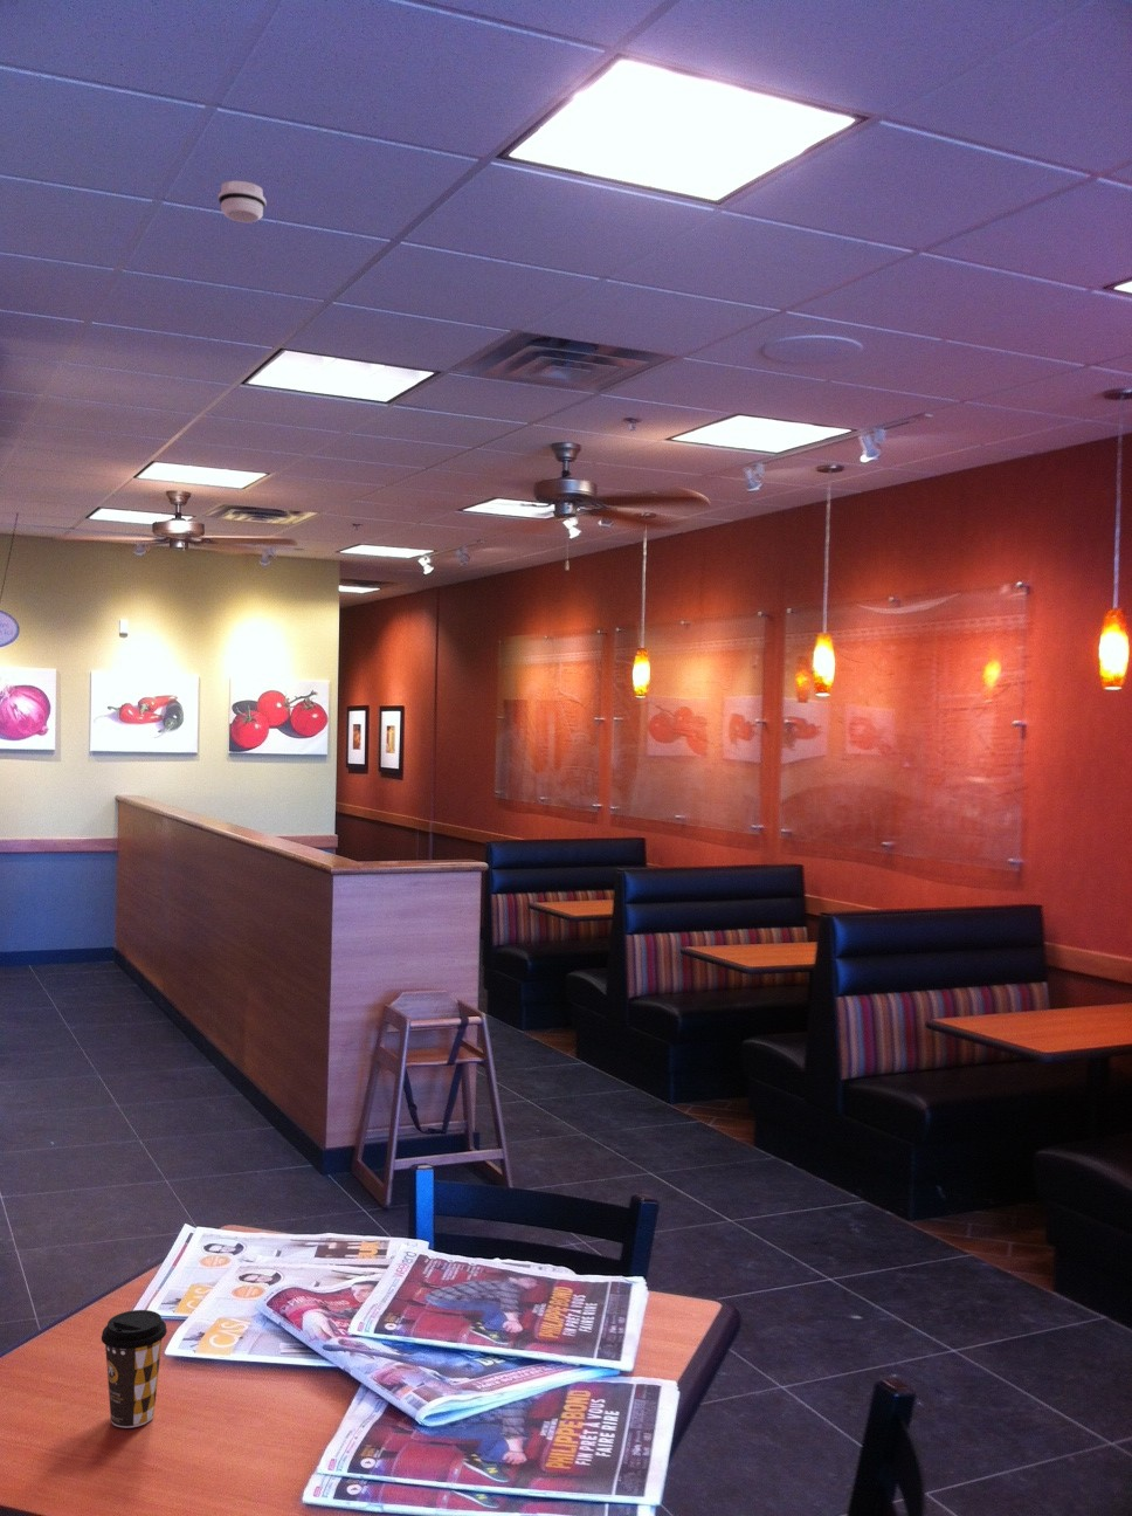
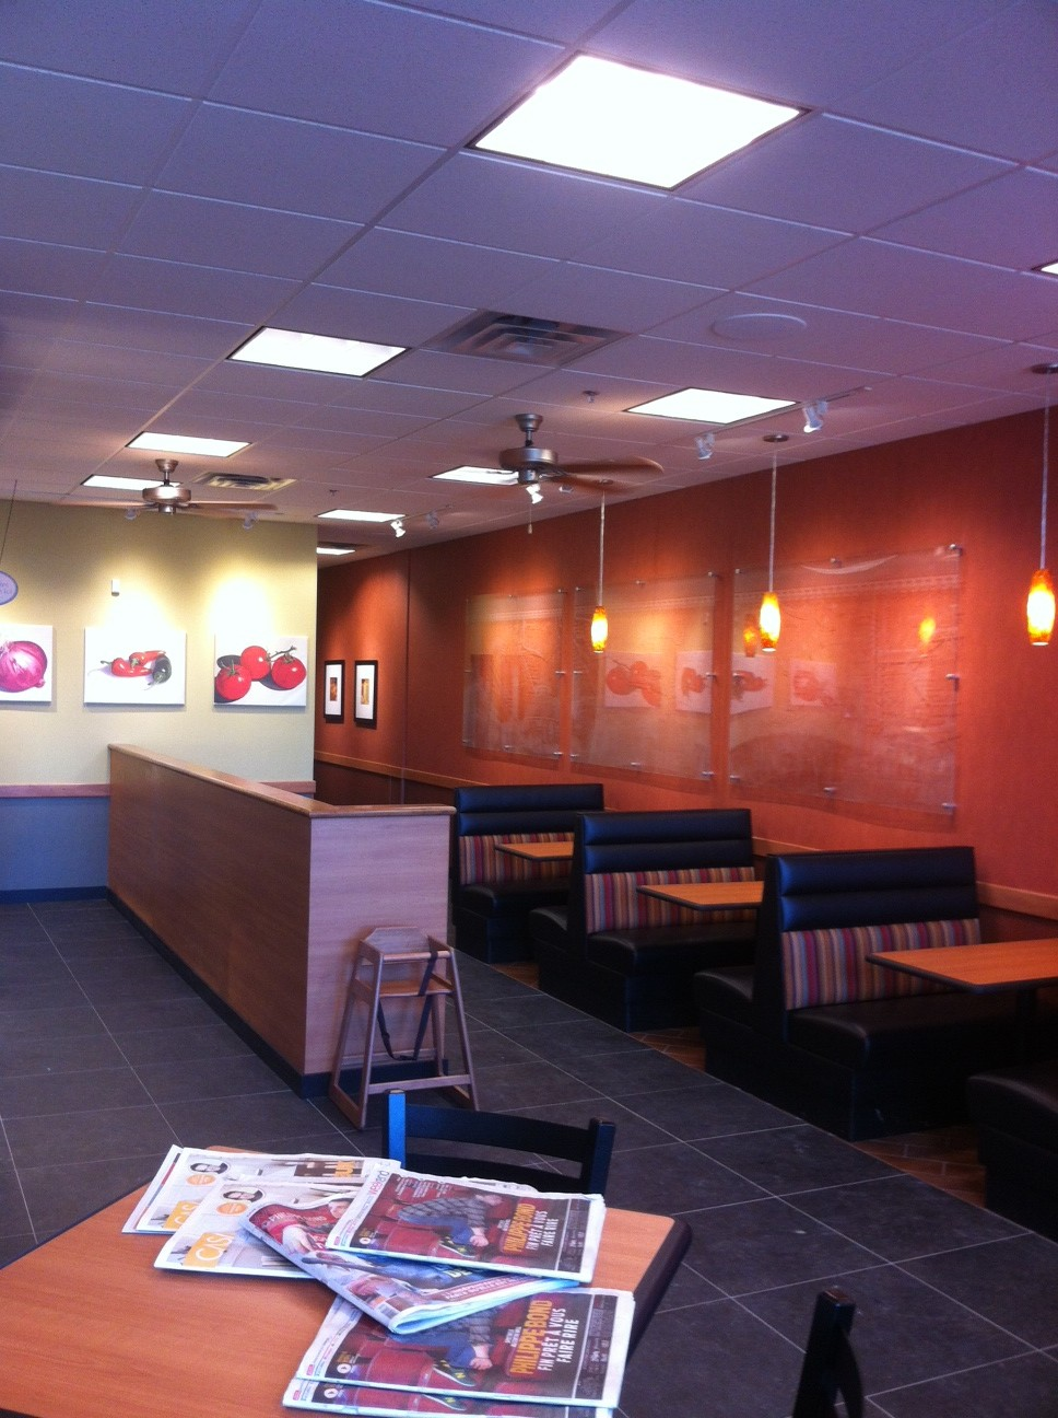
- smoke detector [218,181,268,224]
- coffee cup [101,1309,169,1429]
